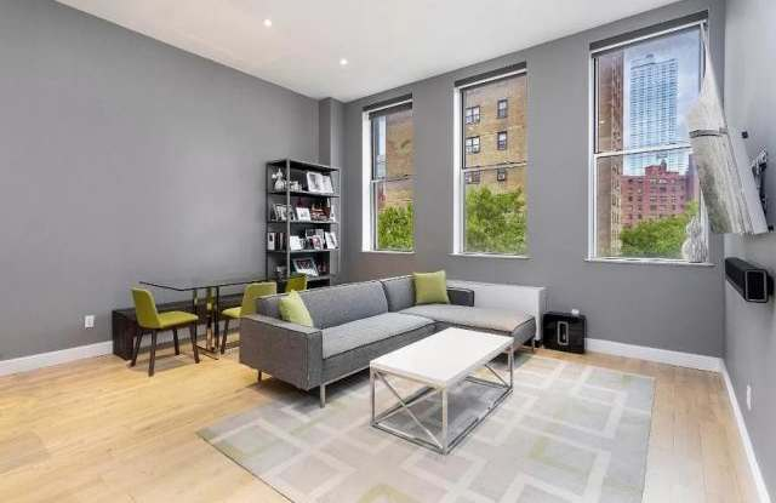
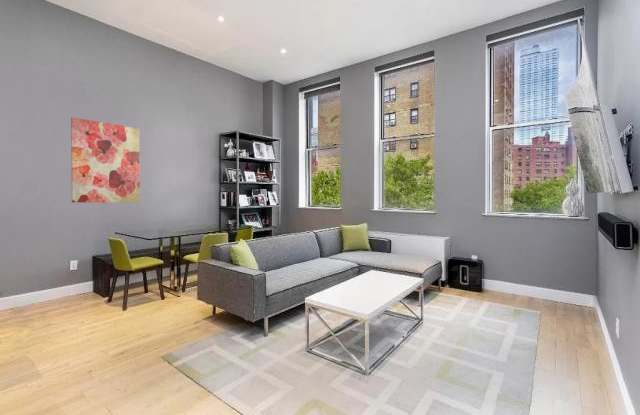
+ wall art [70,116,141,204]
